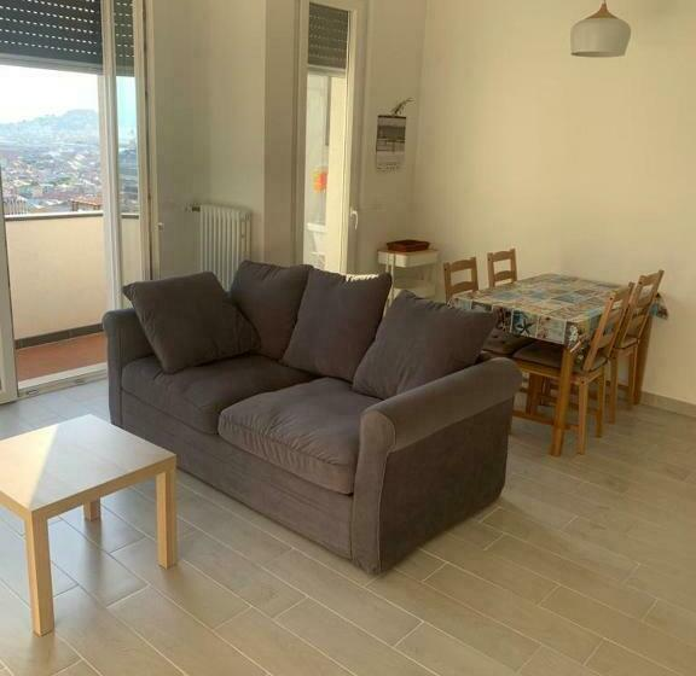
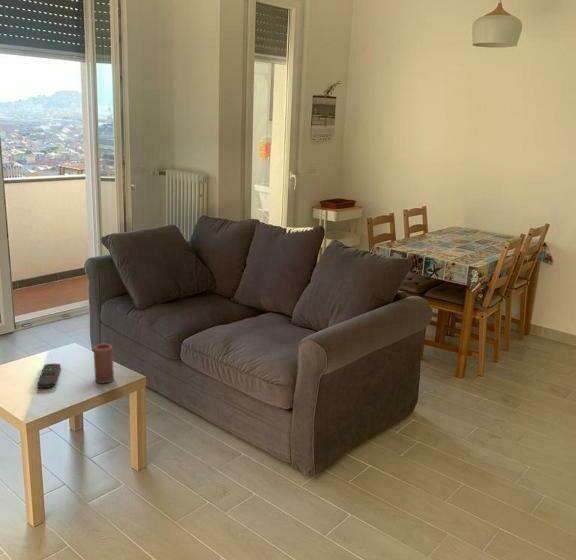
+ remote control [36,363,61,389]
+ candle [93,343,115,384]
